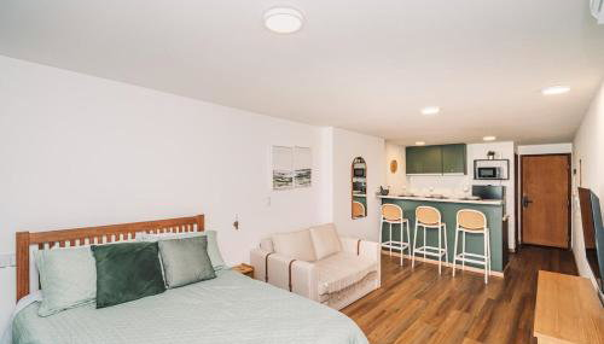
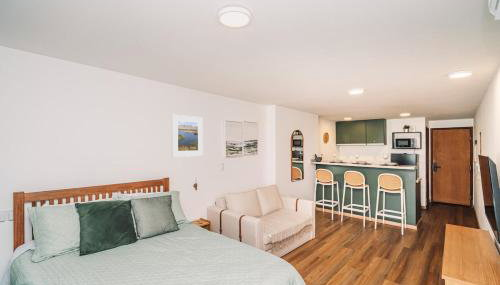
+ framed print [171,114,204,158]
